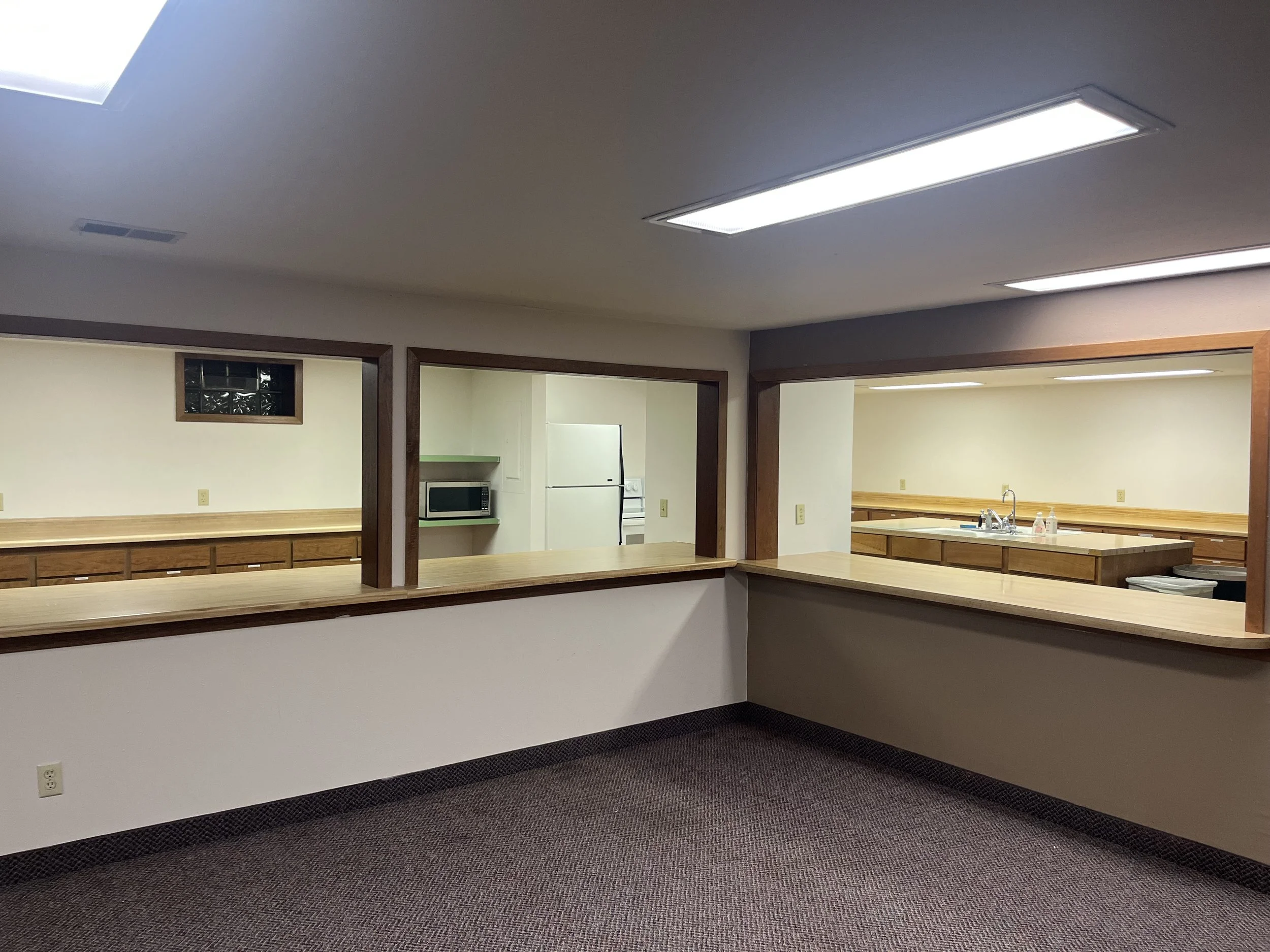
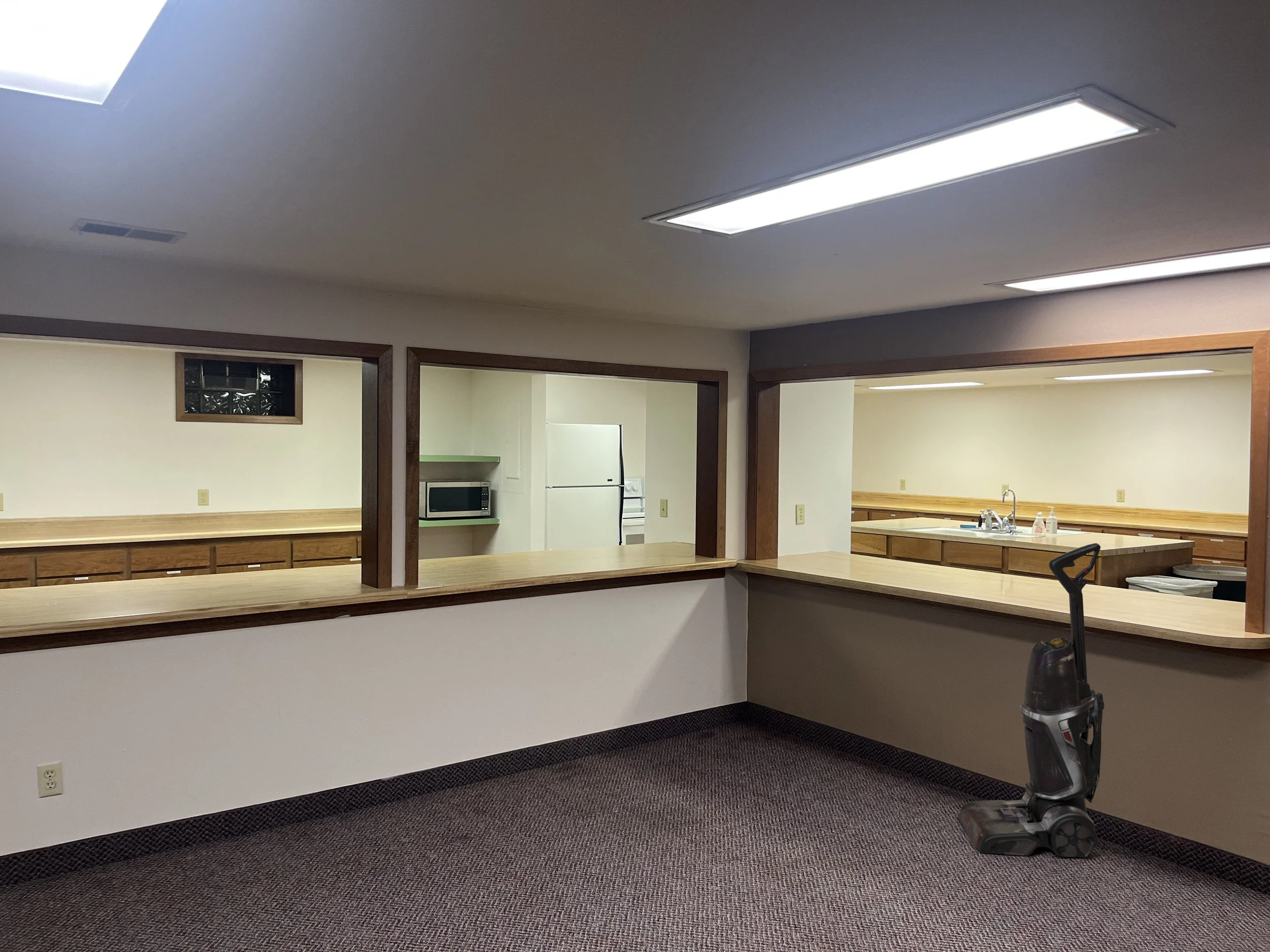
+ vacuum cleaner [958,543,1105,858]
